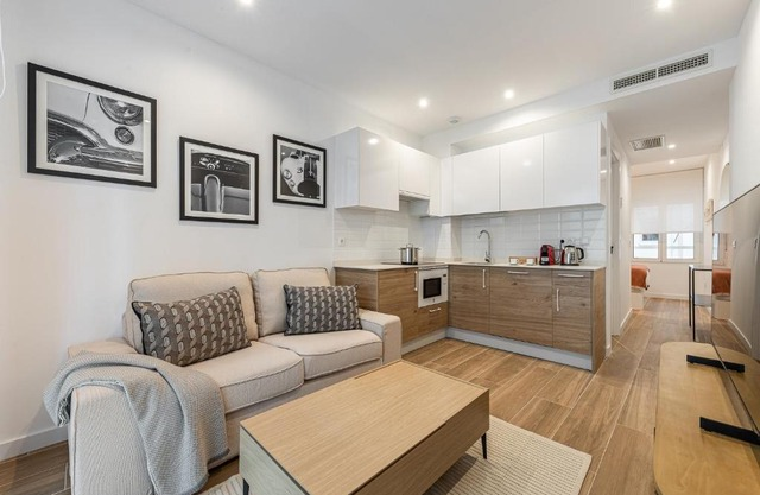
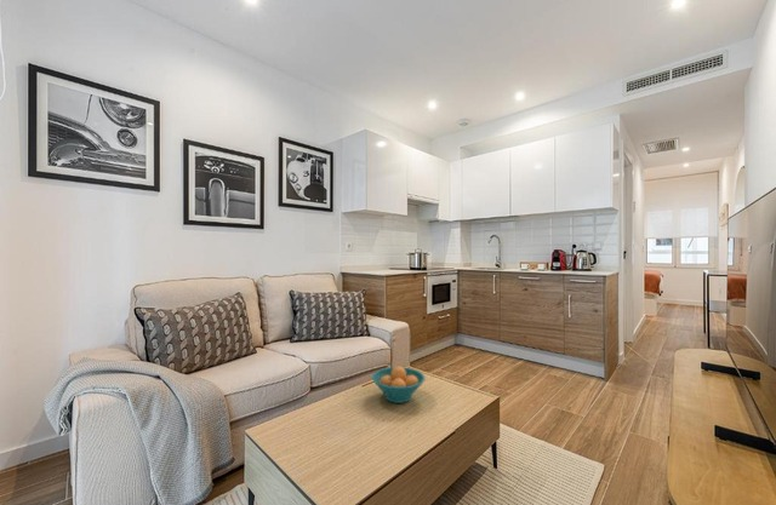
+ fruit bowl [371,365,427,404]
